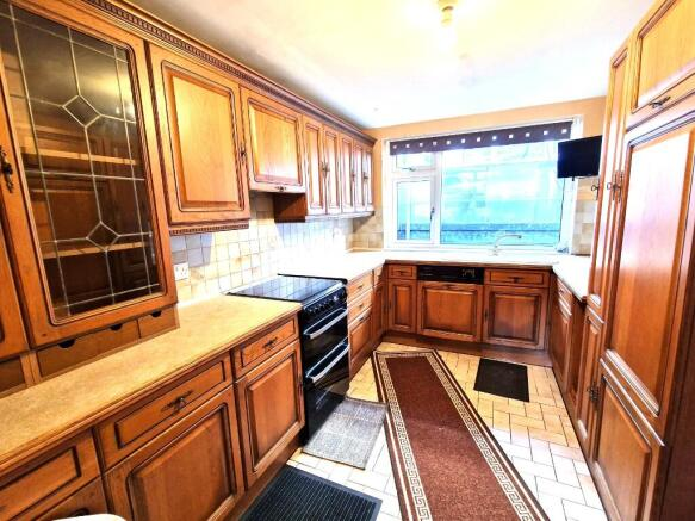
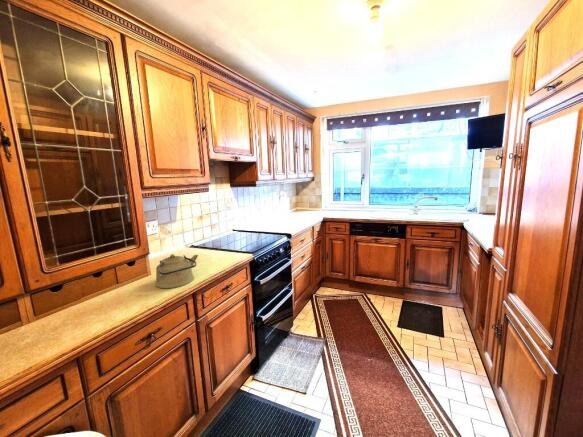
+ kettle [154,253,199,289]
